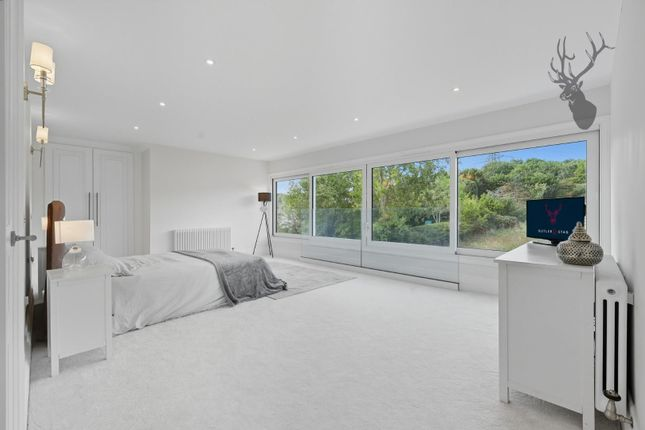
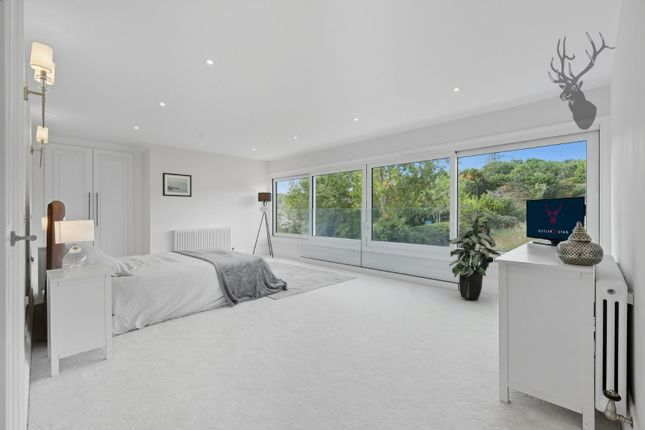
+ wall art [162,172,193,198]
+ indoor plant [445,205,501,301]
